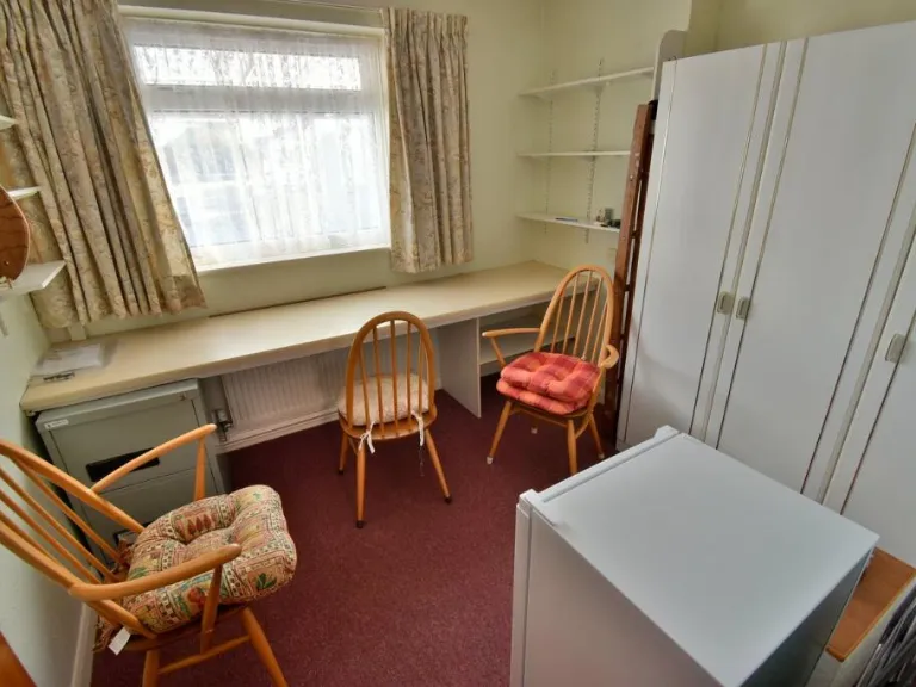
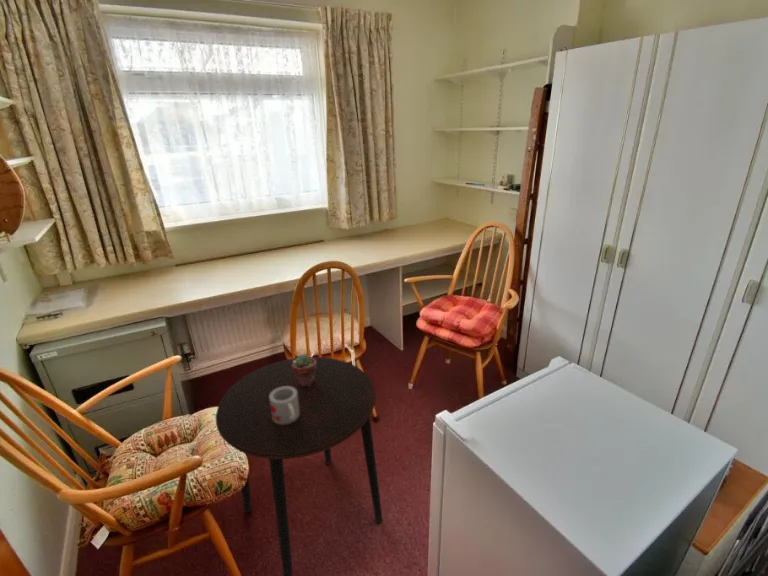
+ side table [215,356,384,576]
+ mug [270,387,299,424]
+ potted succulent [292,353,316,386]
